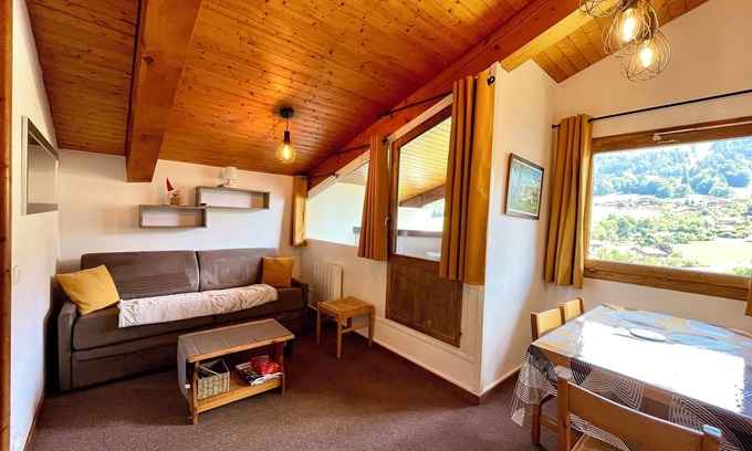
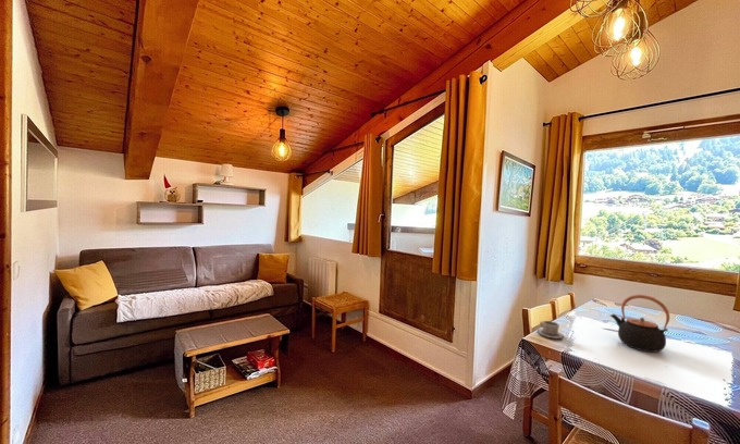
+ cup [535,320,565,340]
+ teapot [609,294,670,354]
